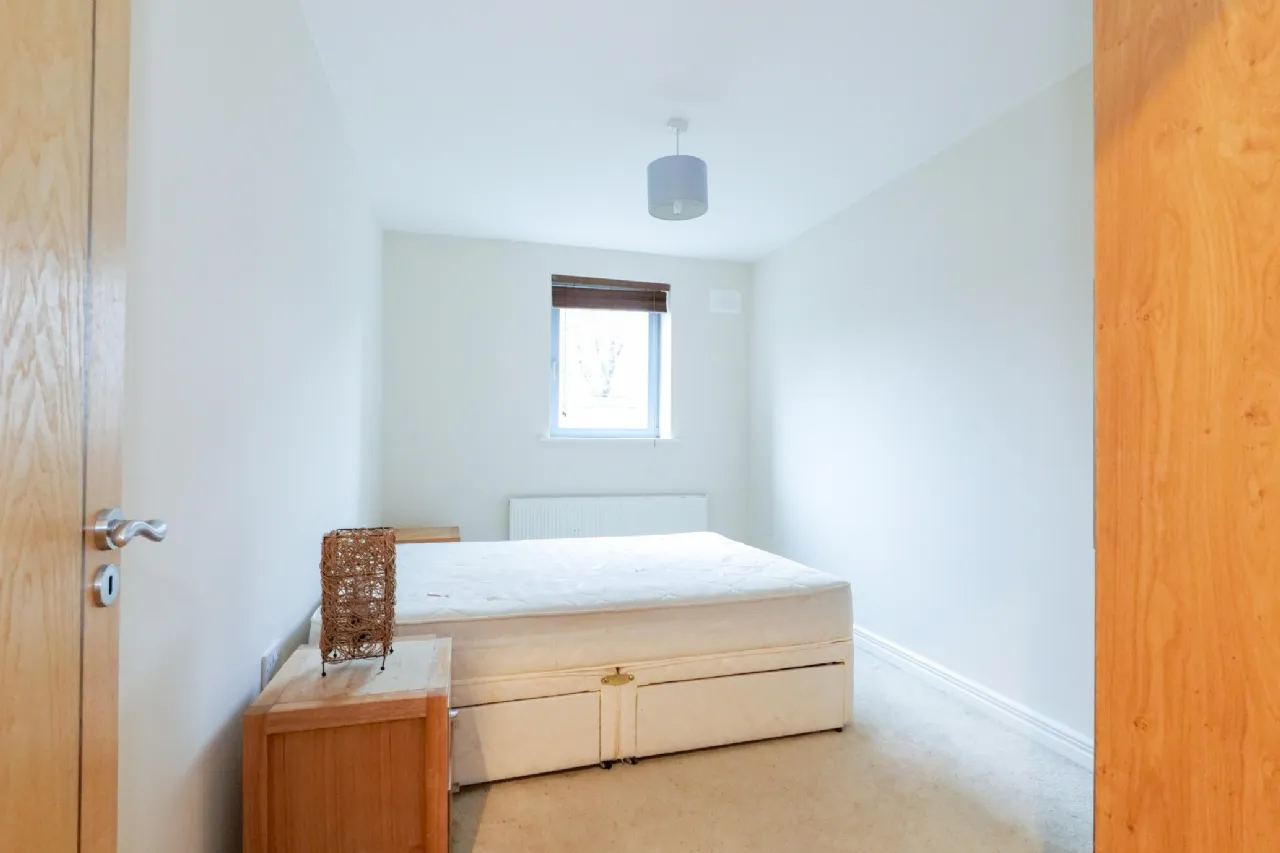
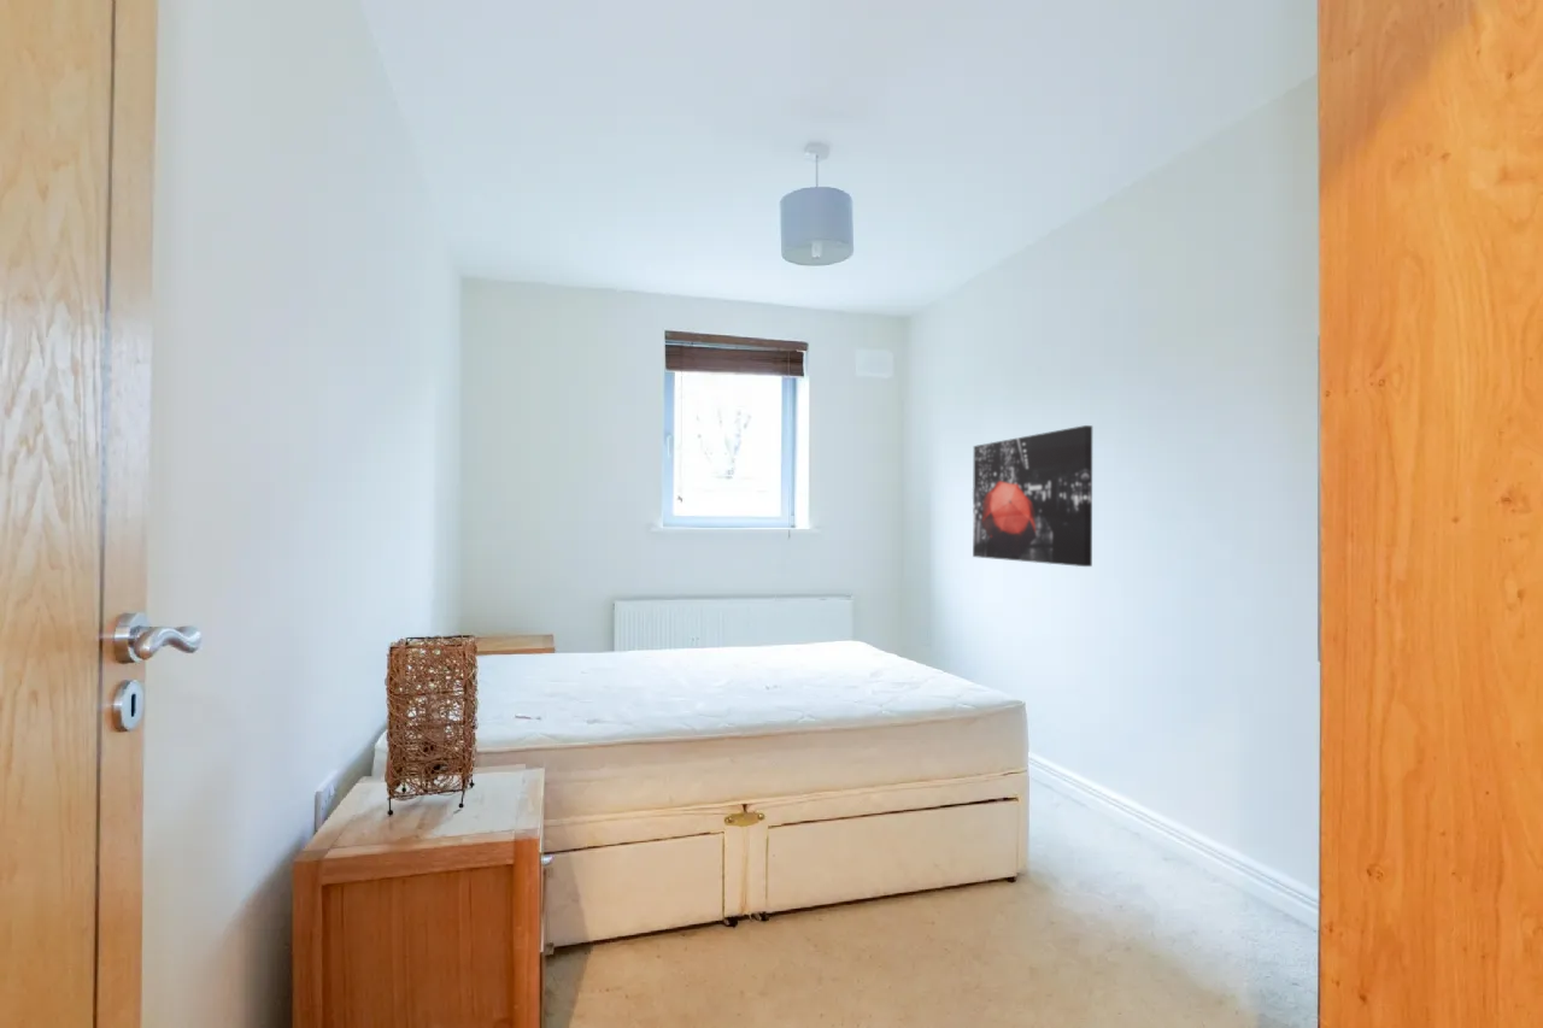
+ wall art [972,424,1093,568]
